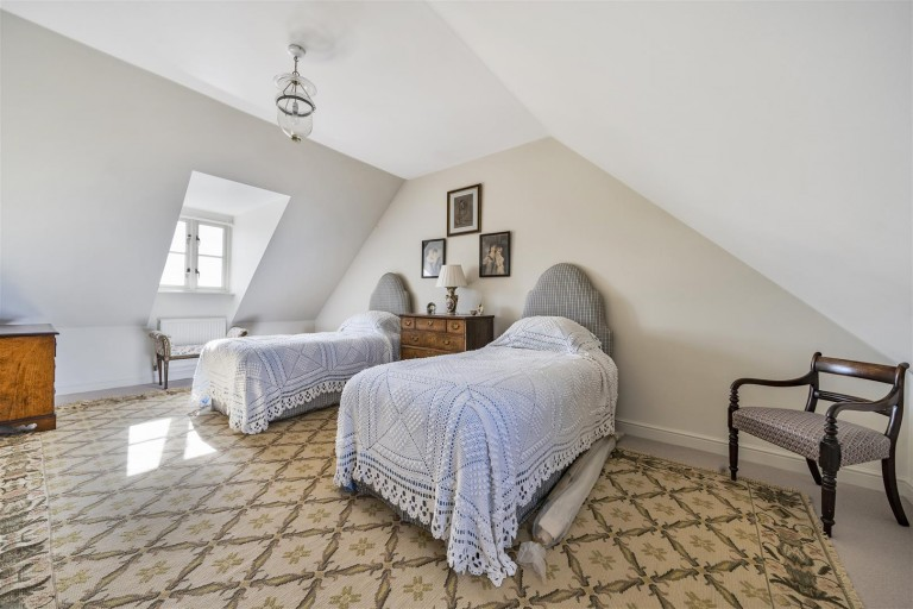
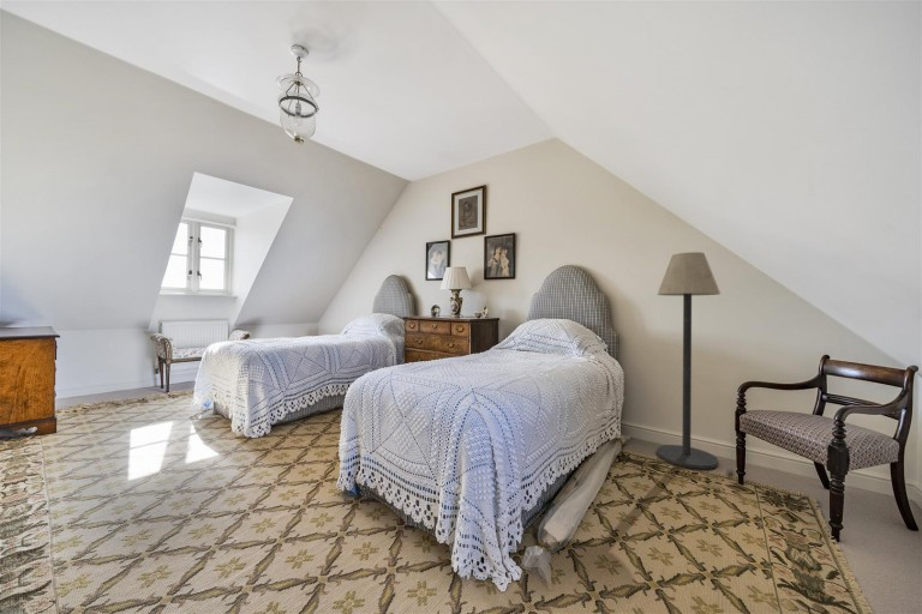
+ floor lamp [655,251,722,470]
